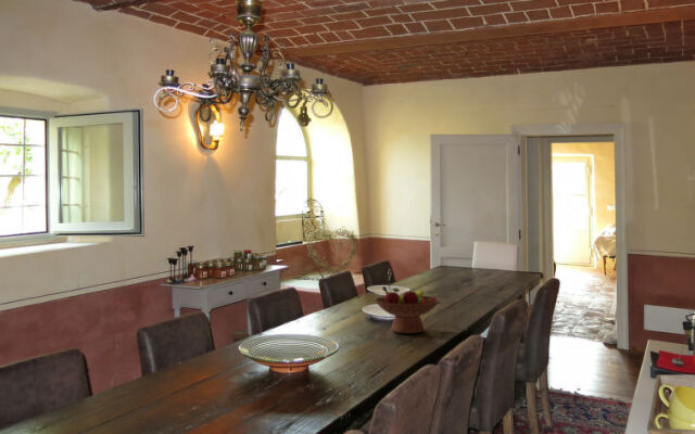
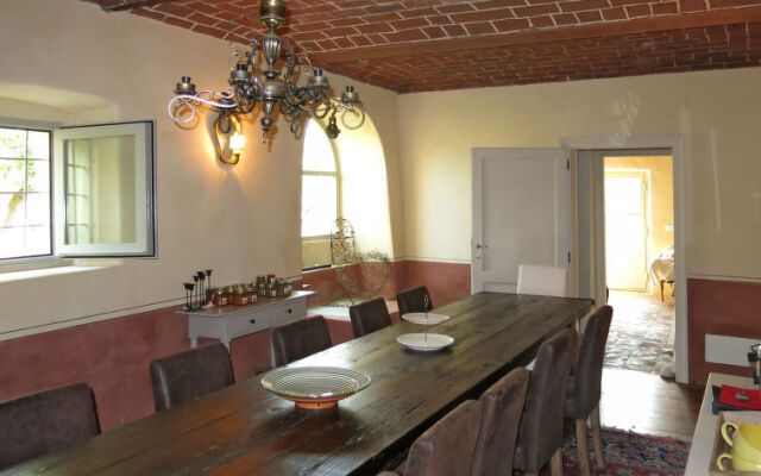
- fruit bowl [374,285,442,334]
